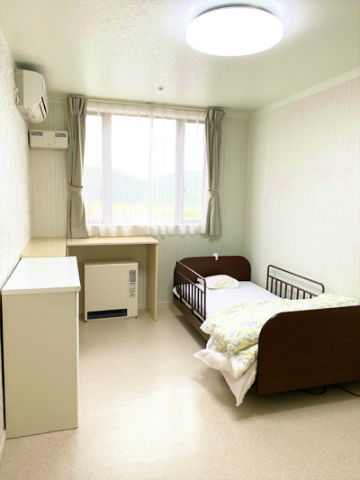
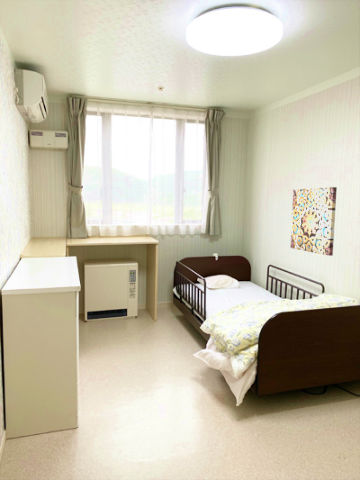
+ wall art [290,186,338,257]
